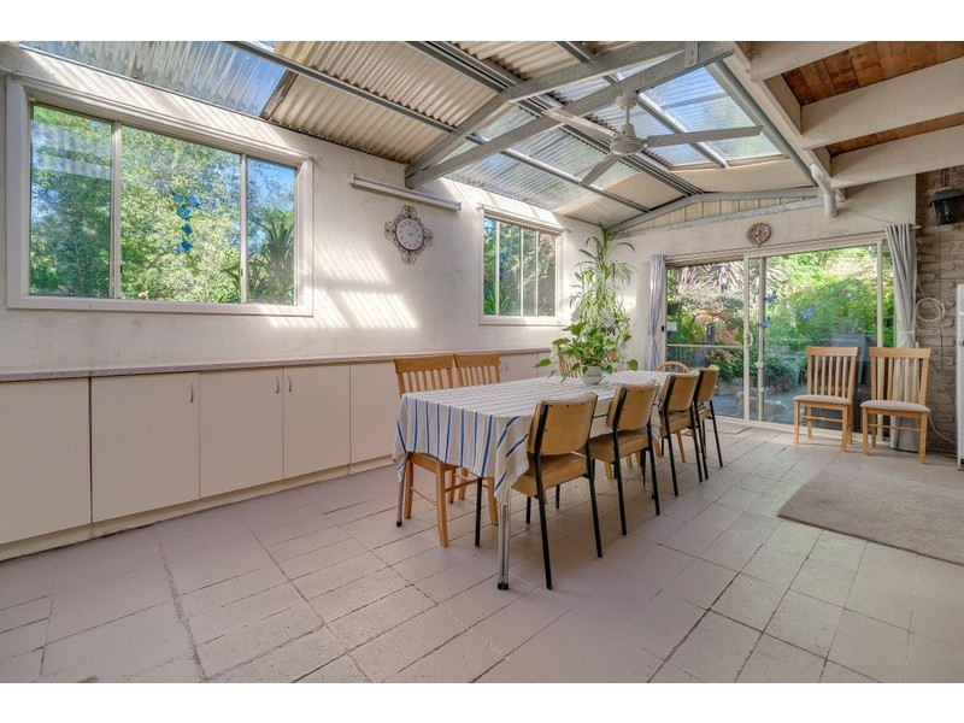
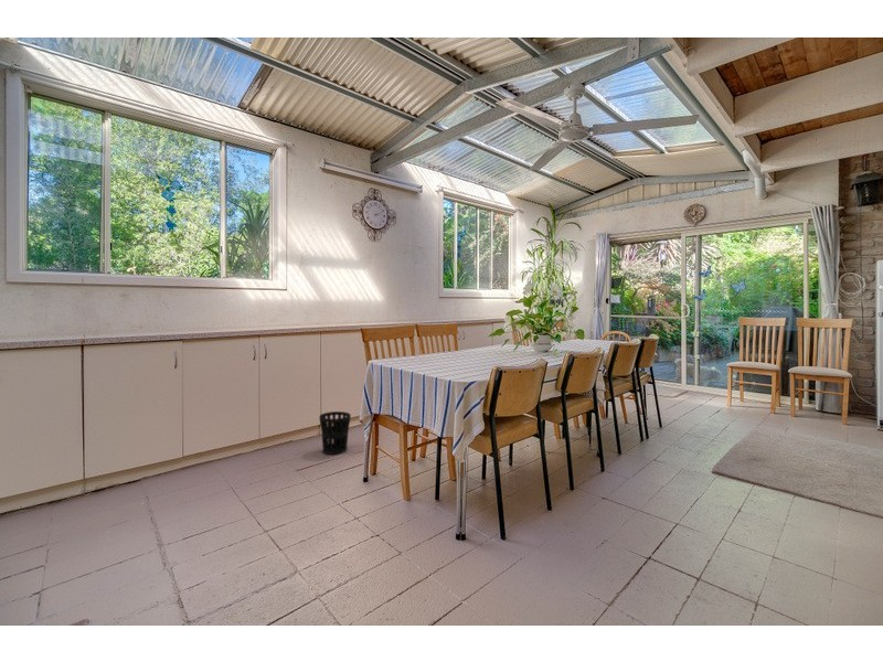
+ wastebasket [318,410,352,456]
